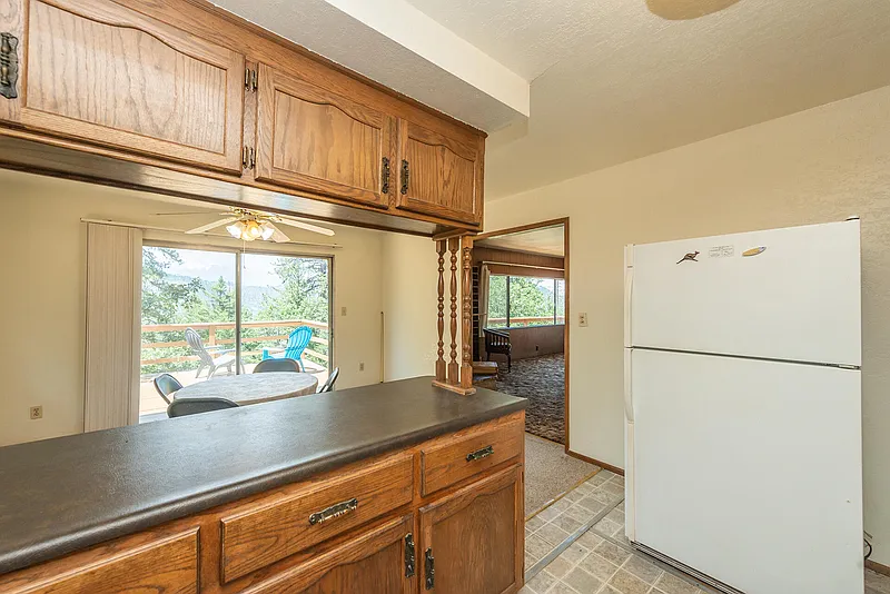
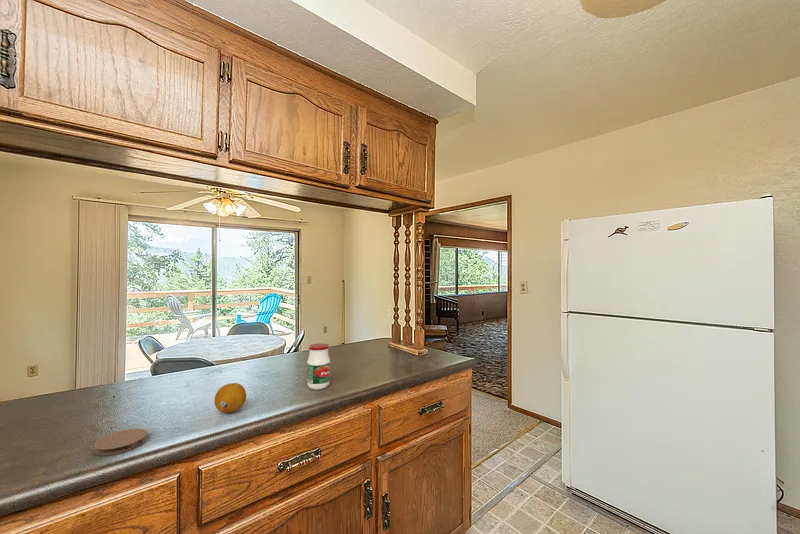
+ fruit [213,382,247,414]
+ jar [306,343,331,391]
+ coaster [92,427,148,456]
